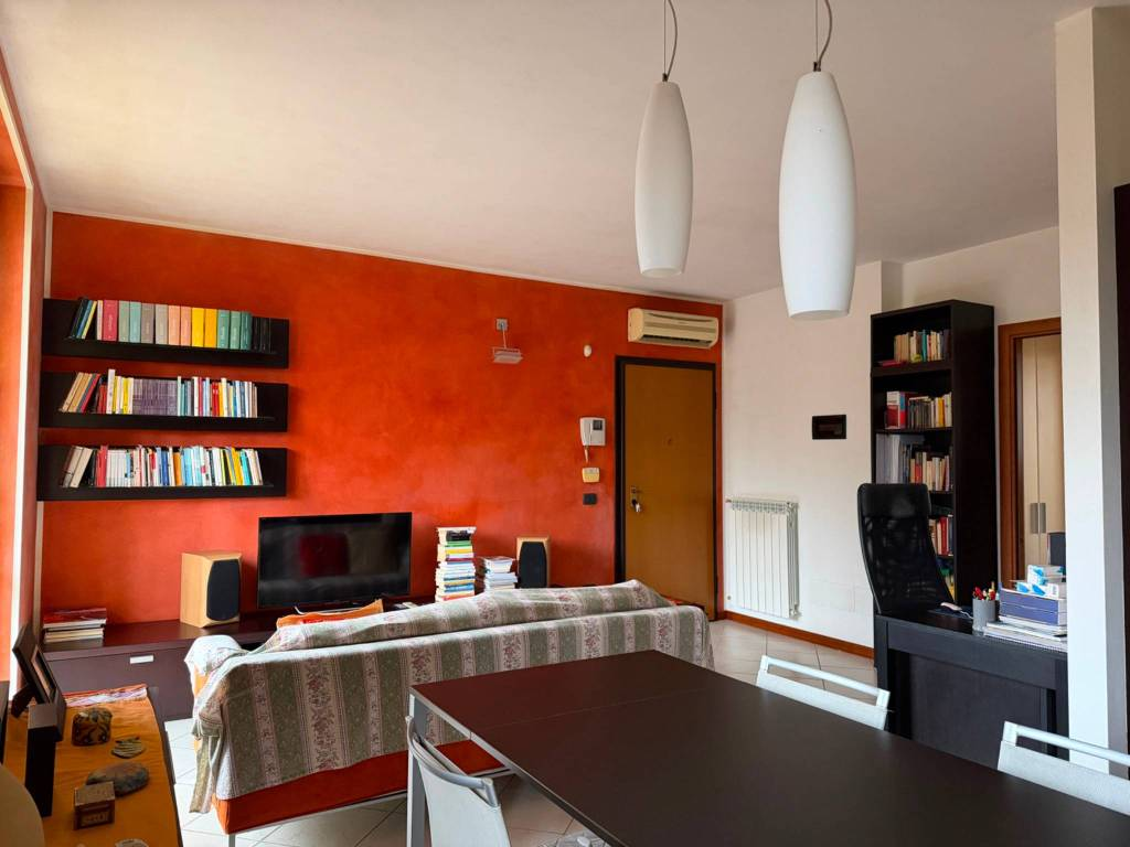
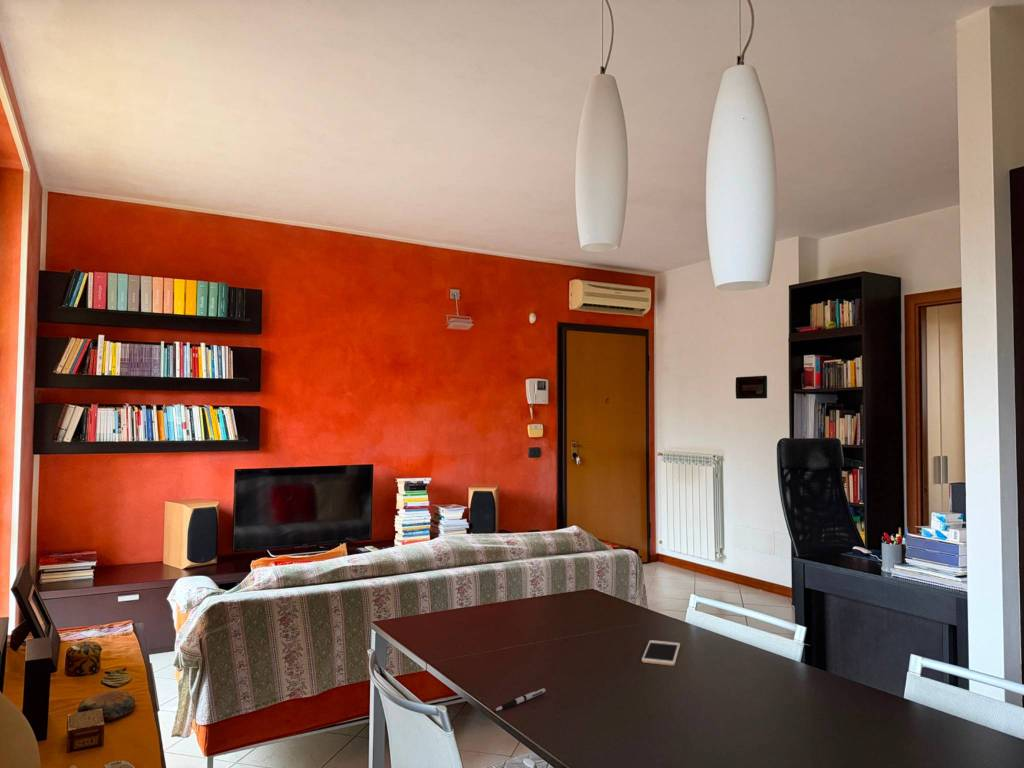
+ cell phone [641,639,681,667]
+ pen [493,687,546,712]
